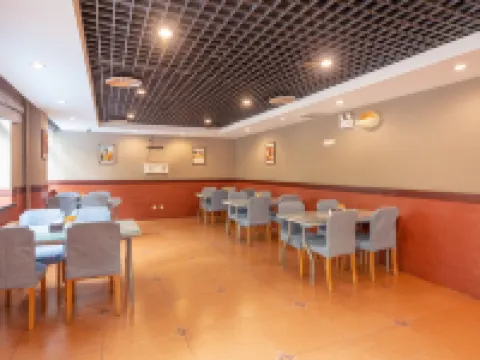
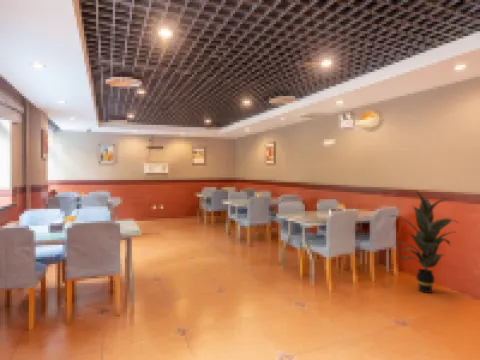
+ indoor plant [390,190,461,294]
